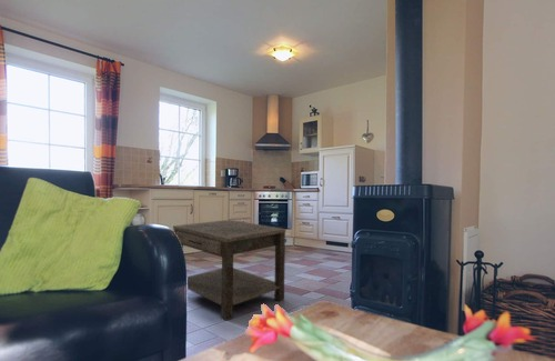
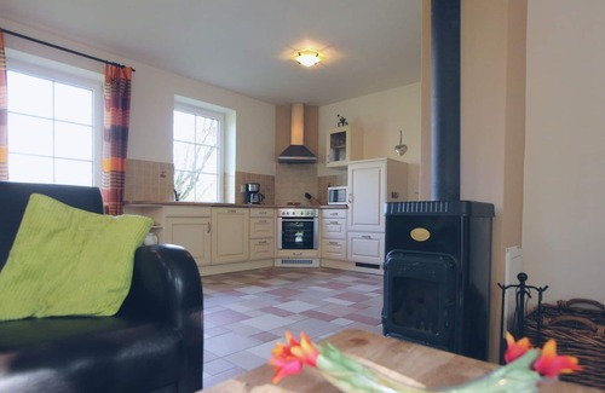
- side table [172,219,286,322]
